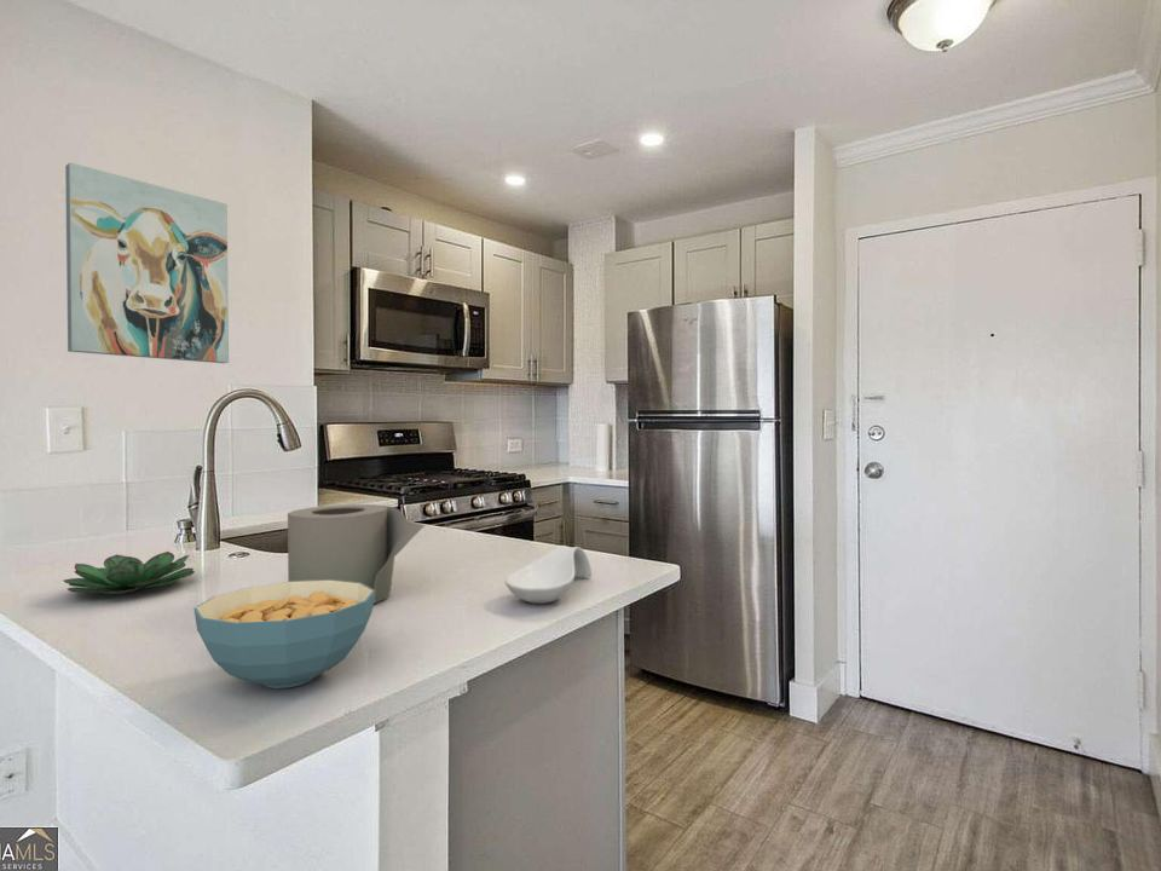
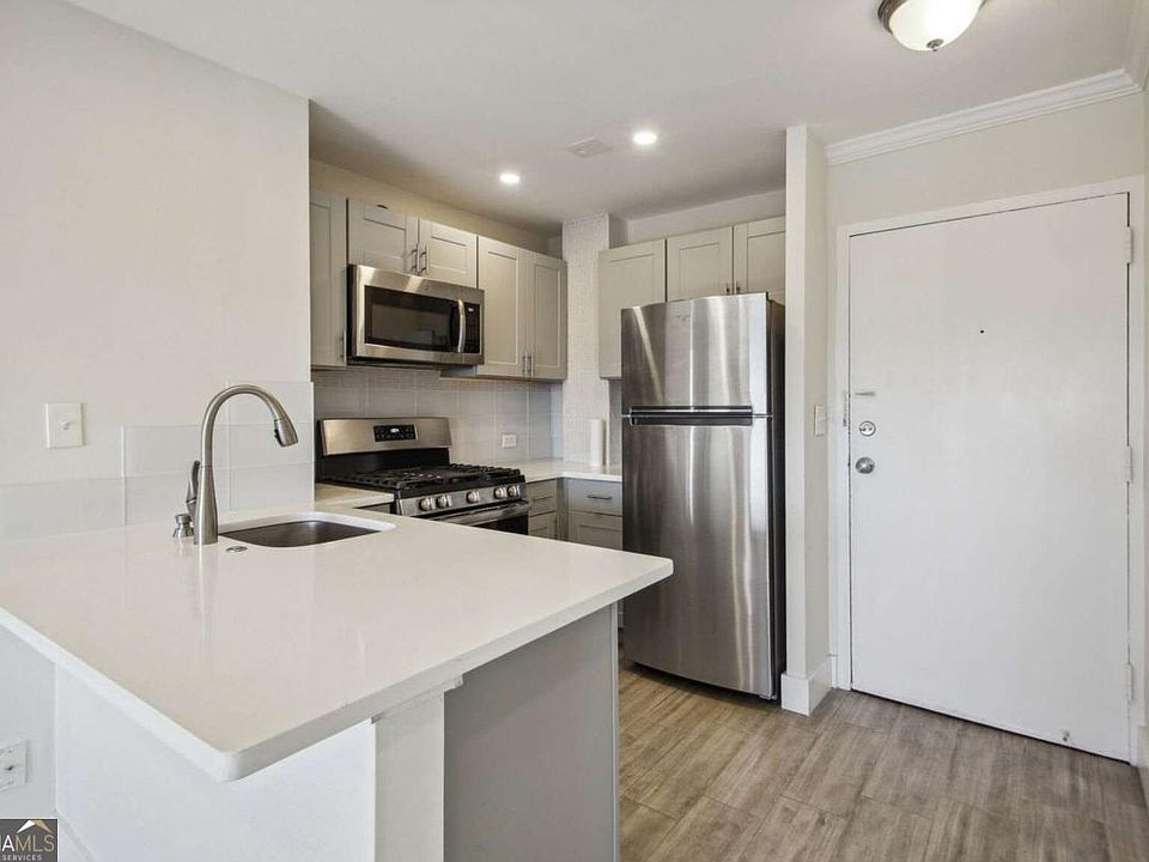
- cereal bowl [194,581,375,690]
- spoon rest [504,544,593,605]
- succulent plant [63,550,196,595]
- wall art [64,161,230,364]
- toilet paper roll [287,503,426,605]
